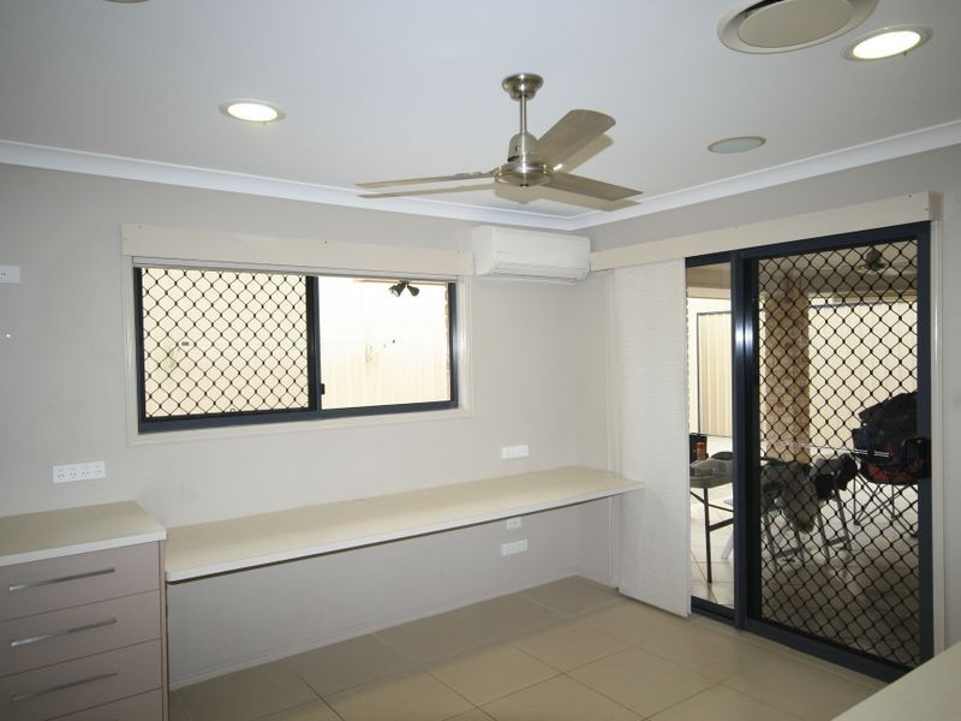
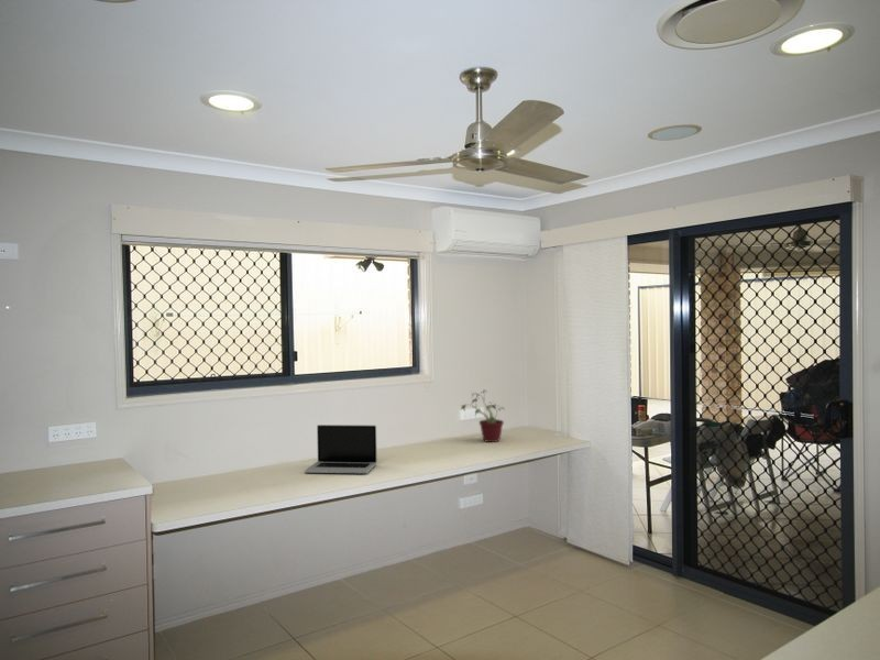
+ laptop [304,424,378,474]
+ potted plant [460,389,506,443]
